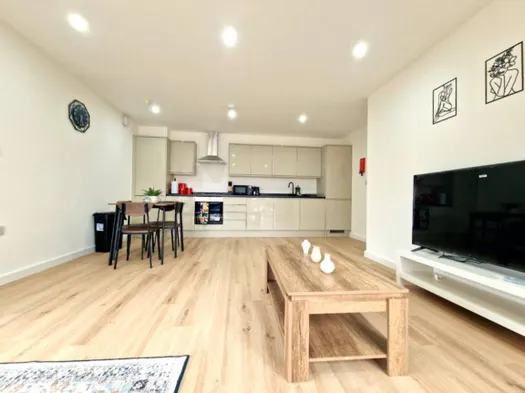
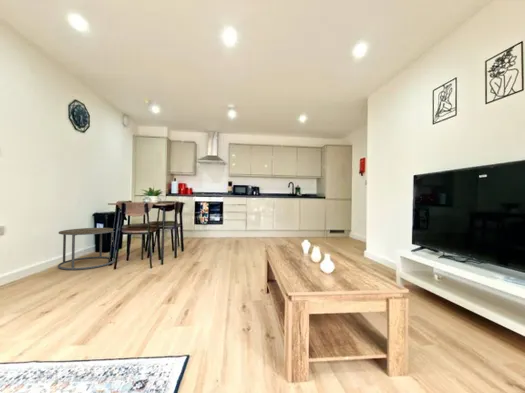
+ side table [57,227,116,271]
